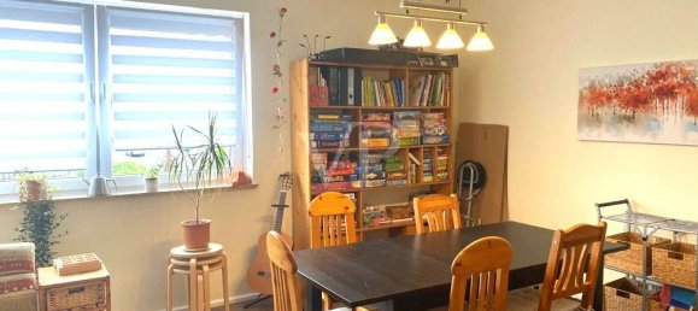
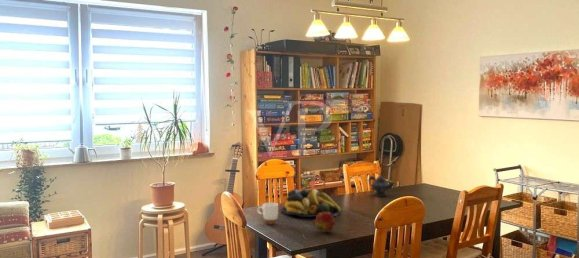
+ mug [256,202,279,226]
+ fruit bowl [280,188,342,218]
+ fruit [311,212,336,233]
+ teapot [368,171,396,198]
